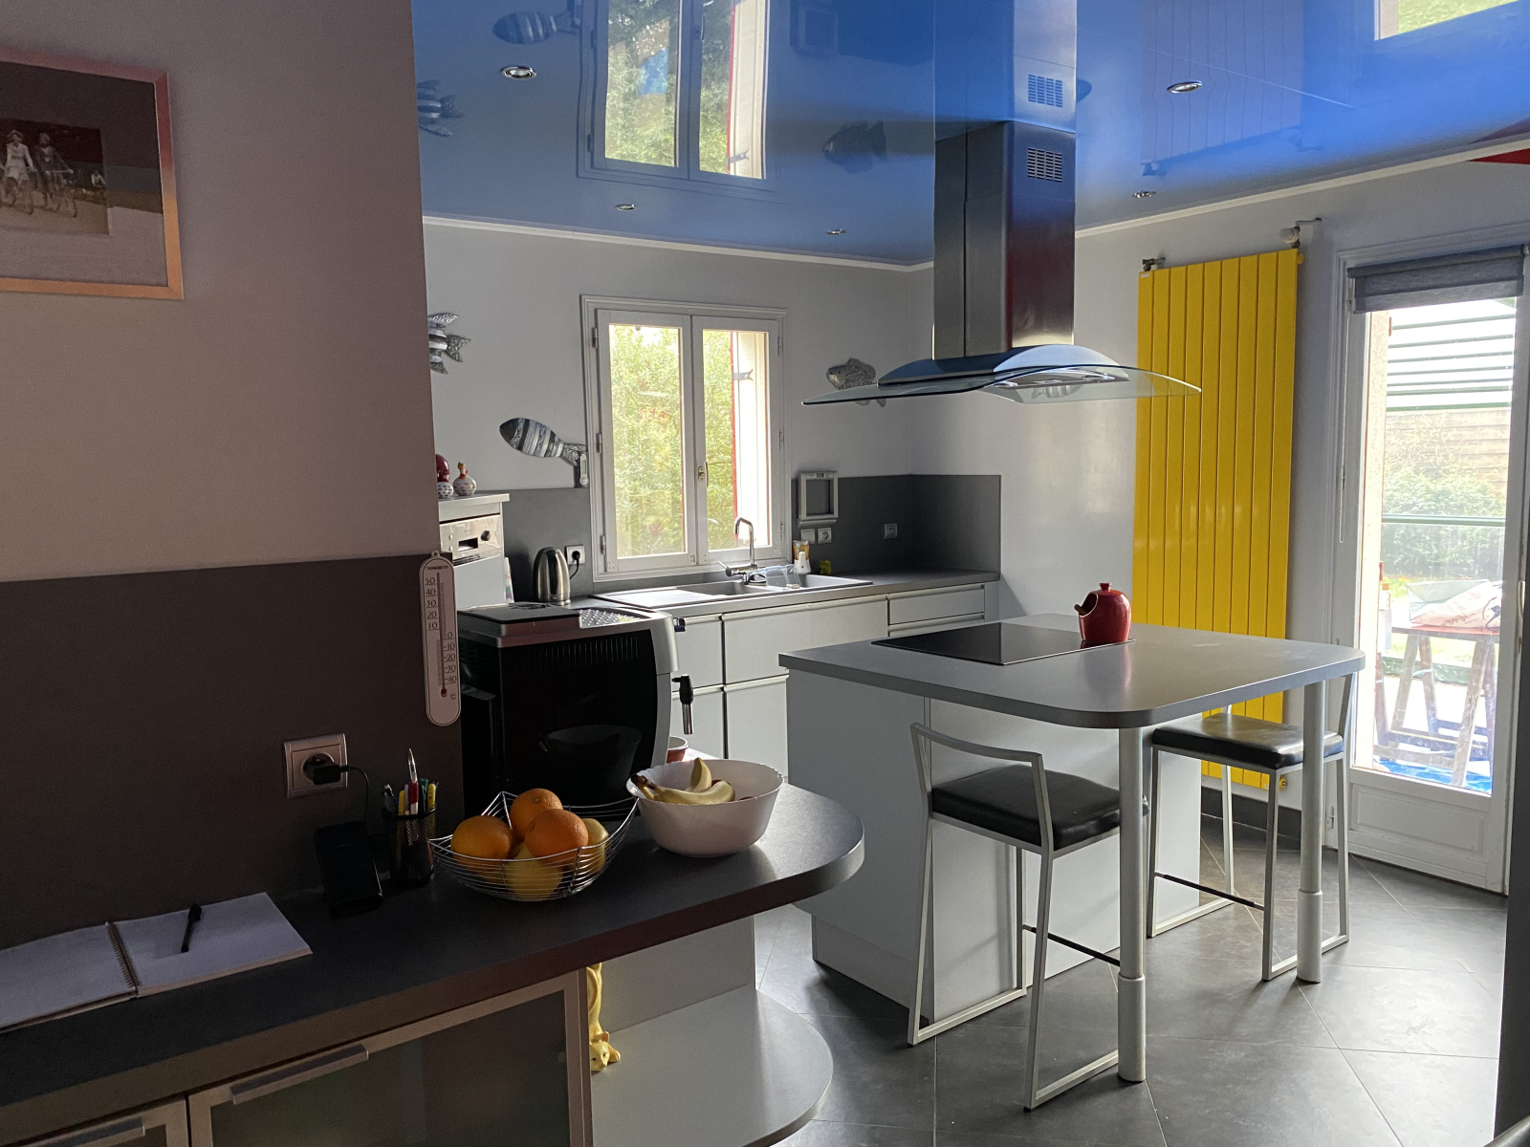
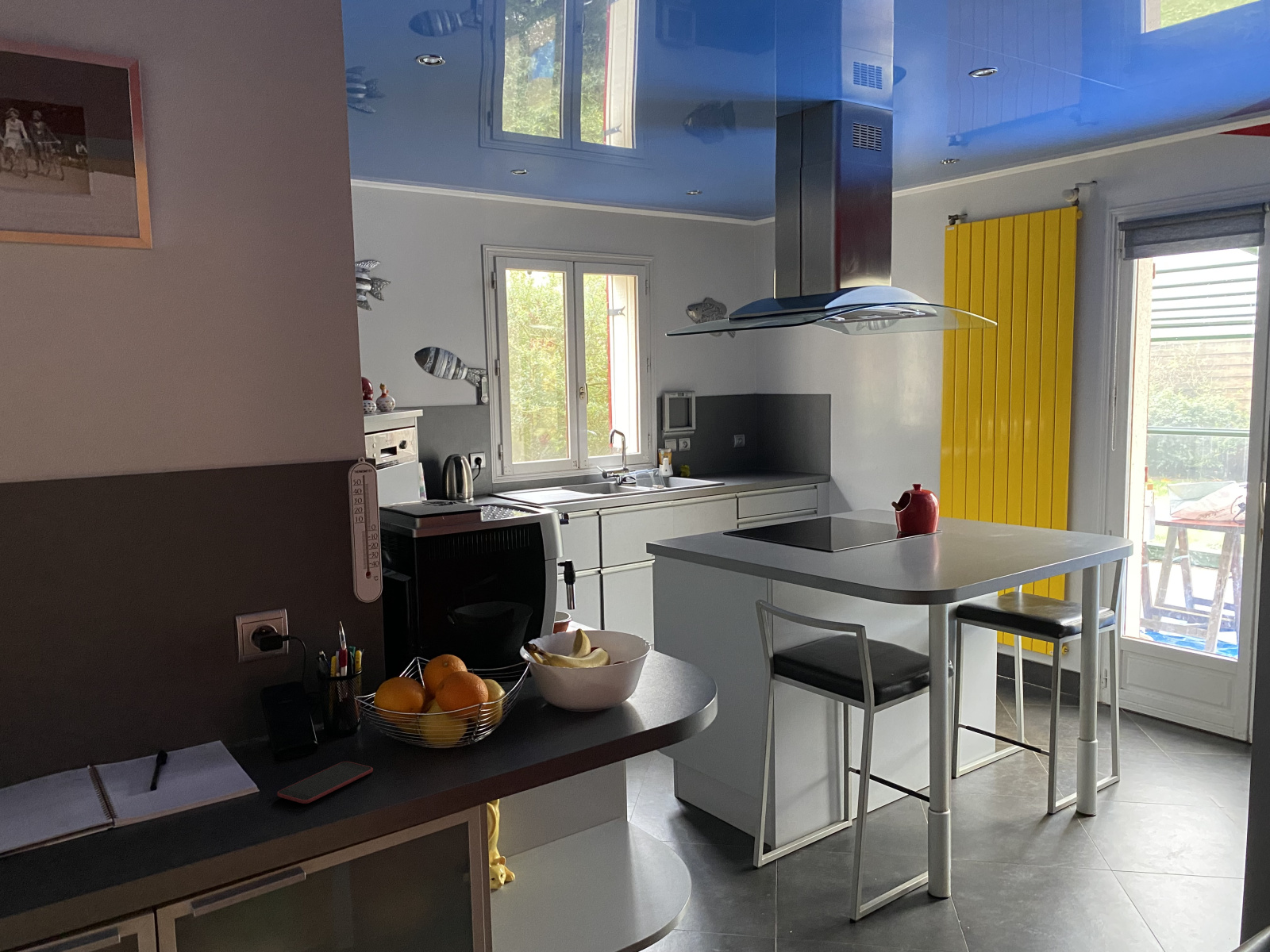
+ smartphone [276,761,374,804]
